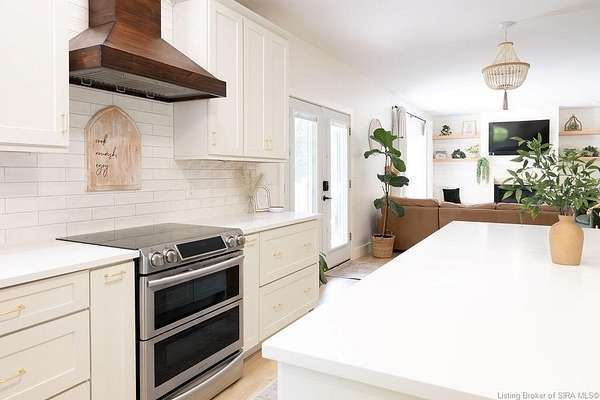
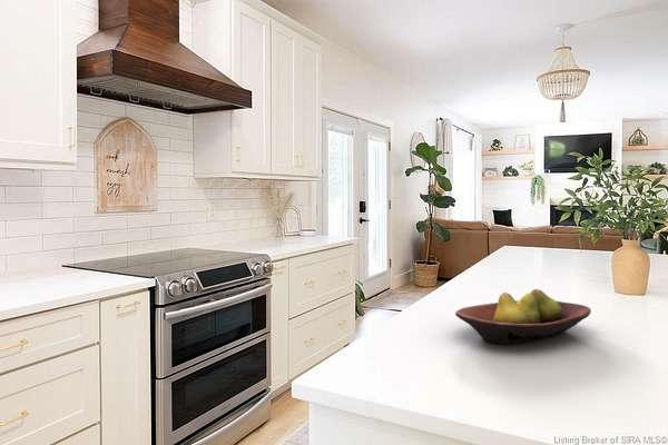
+ fruit bowl [454,288,592,345]
